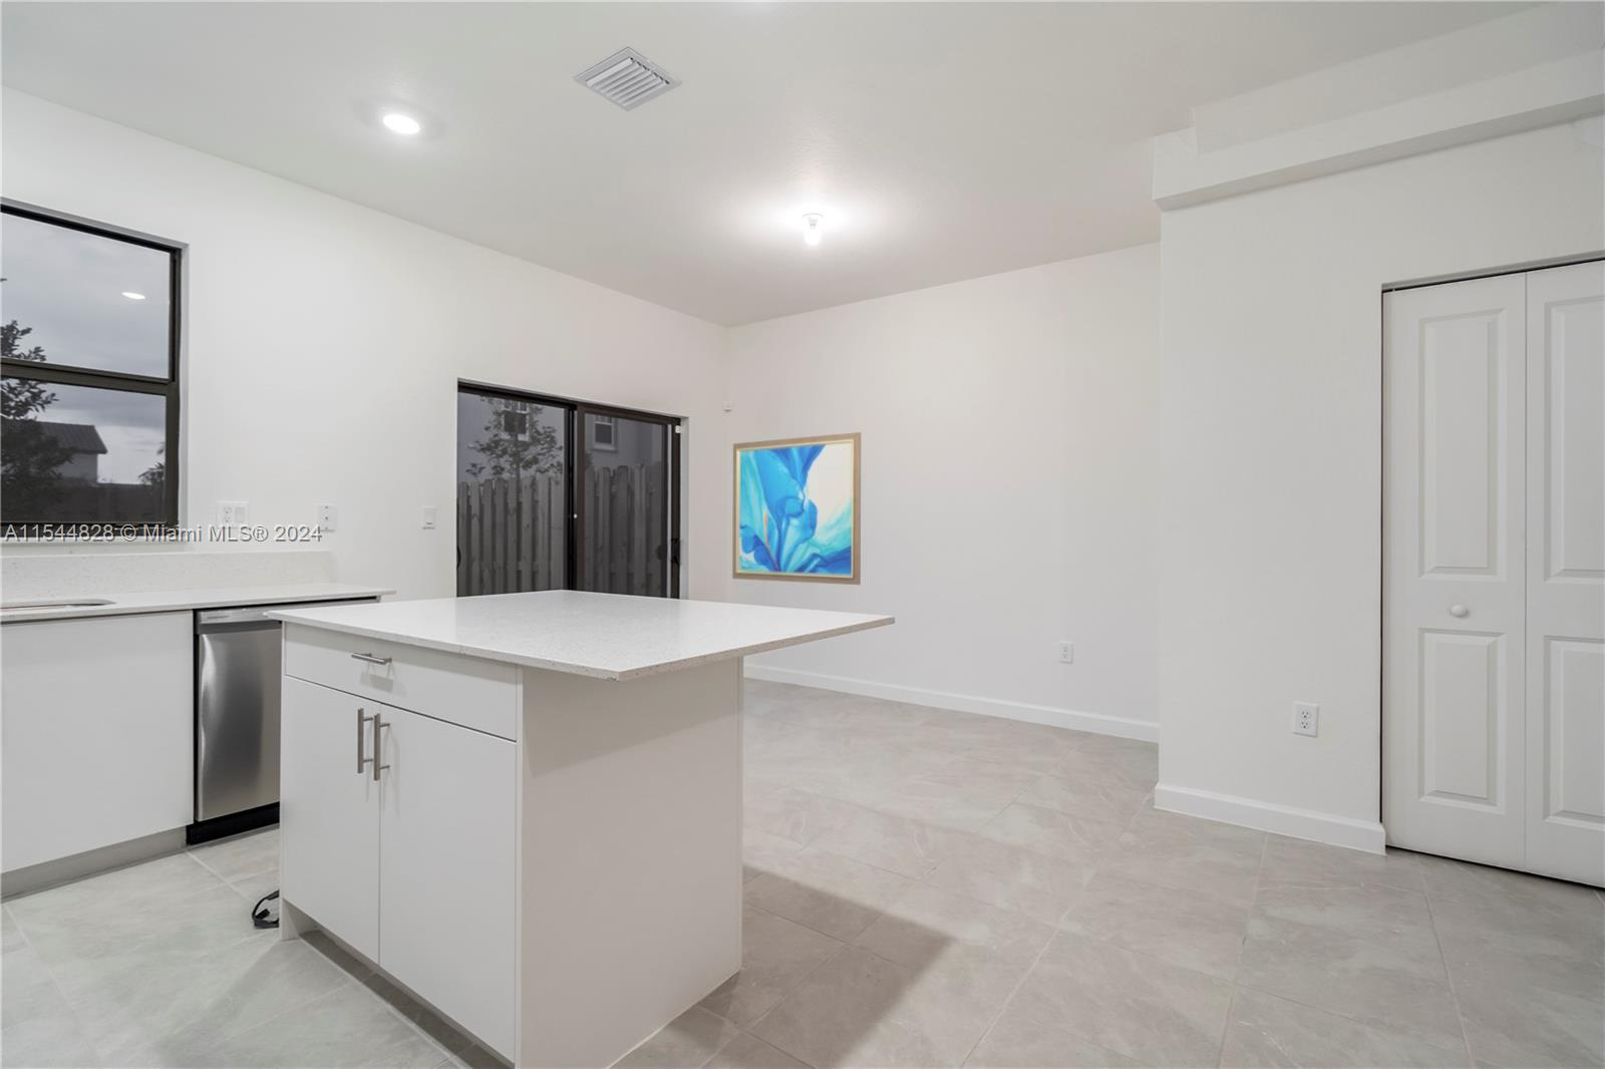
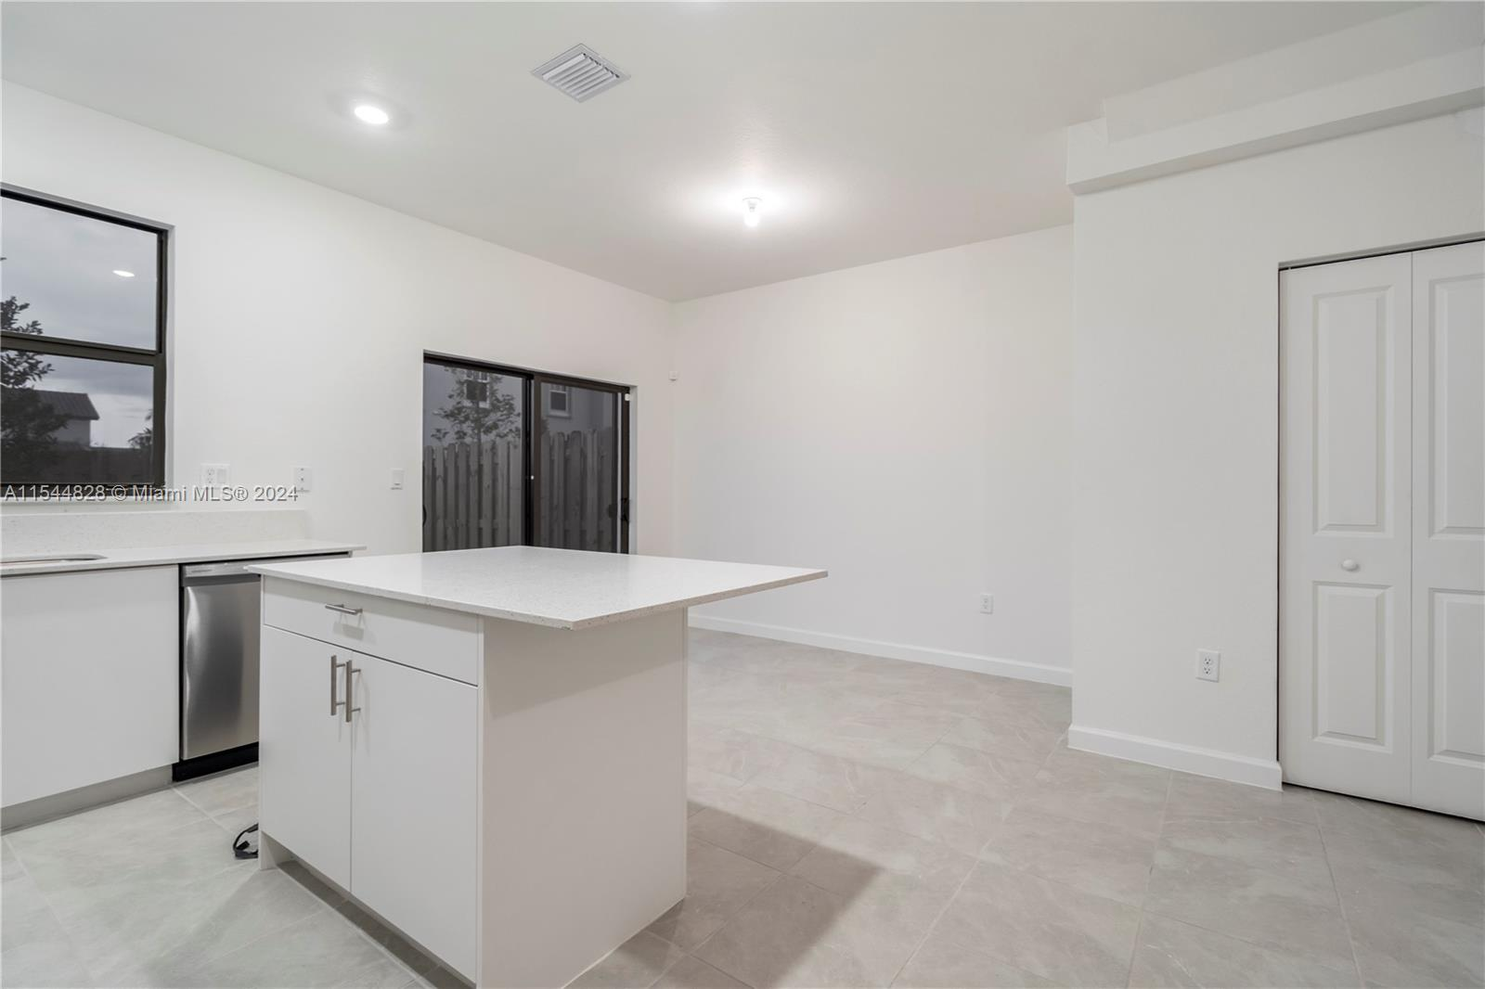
- wall art [731,431,862,586]
